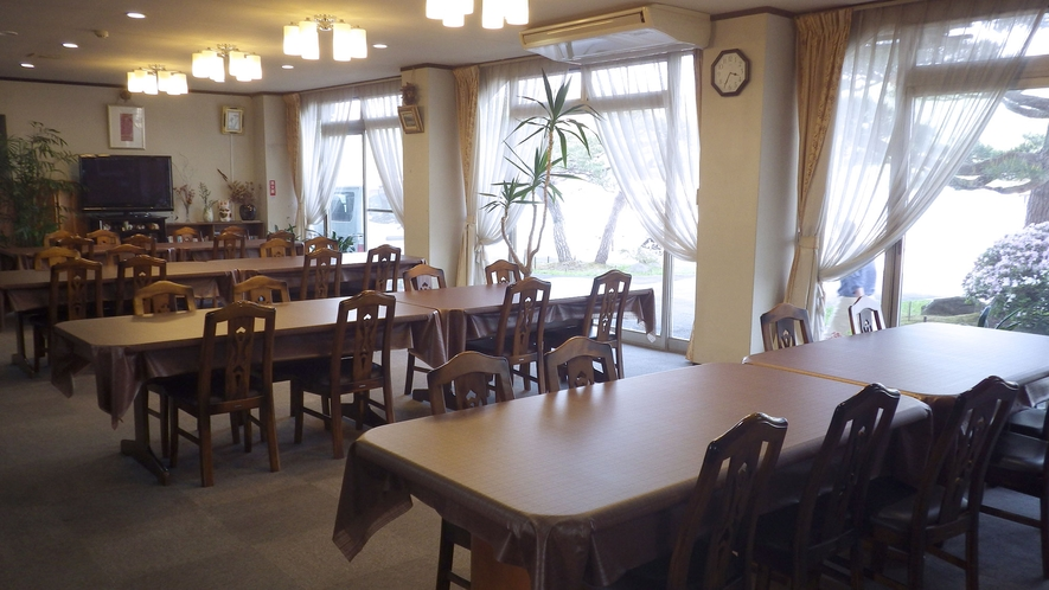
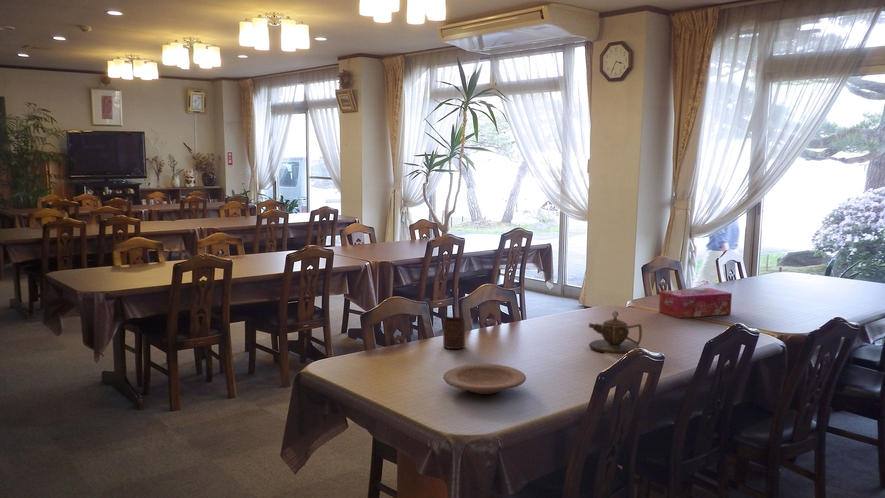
+ tissue box [658,287,733,319]
+ teapot [588,310,643,354]
+ plate [442,363,527,395]
+ cup [442,316,466,350]
